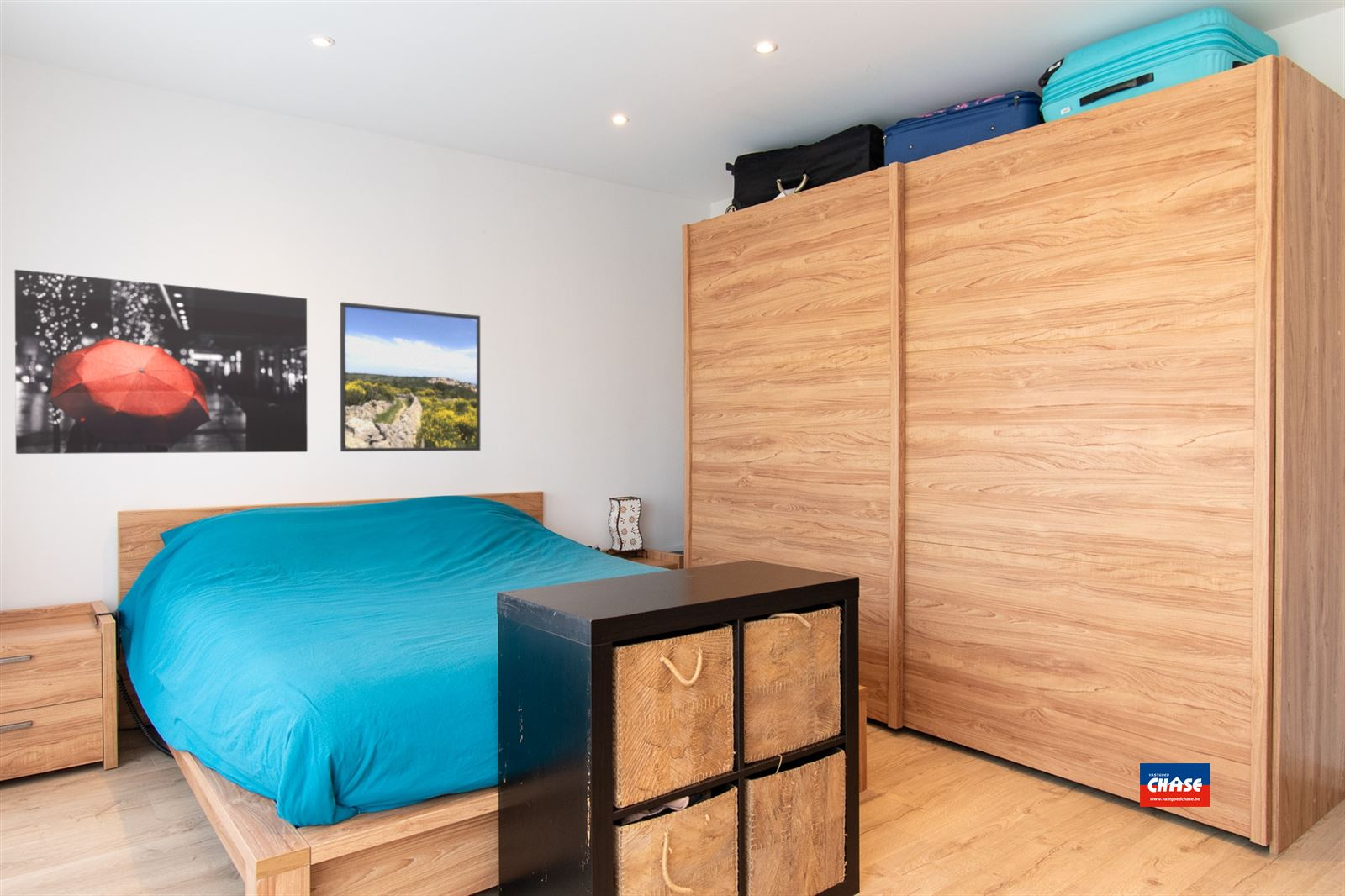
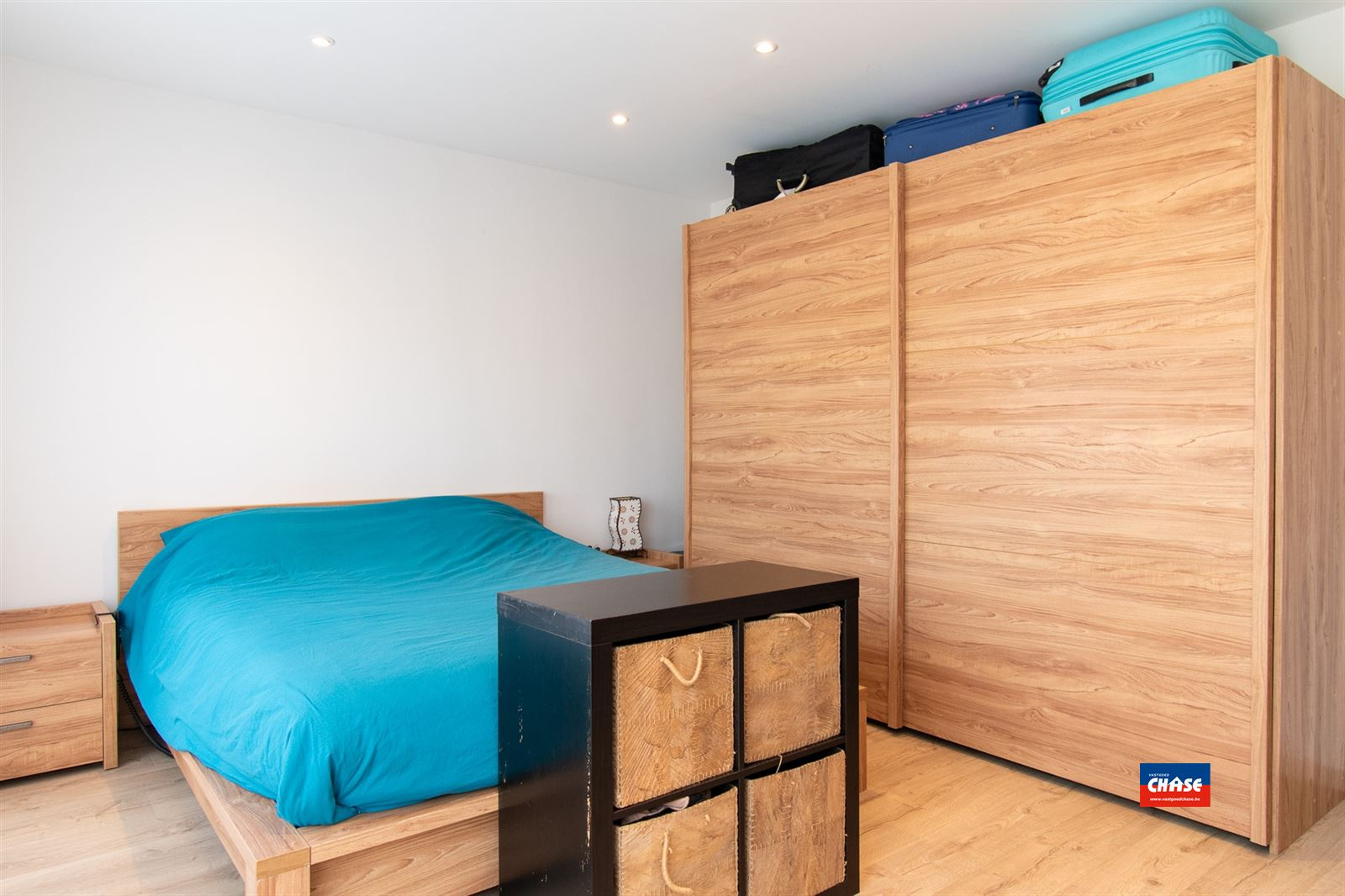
- wall art [13,269,309,455]
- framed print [340,301,481,452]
